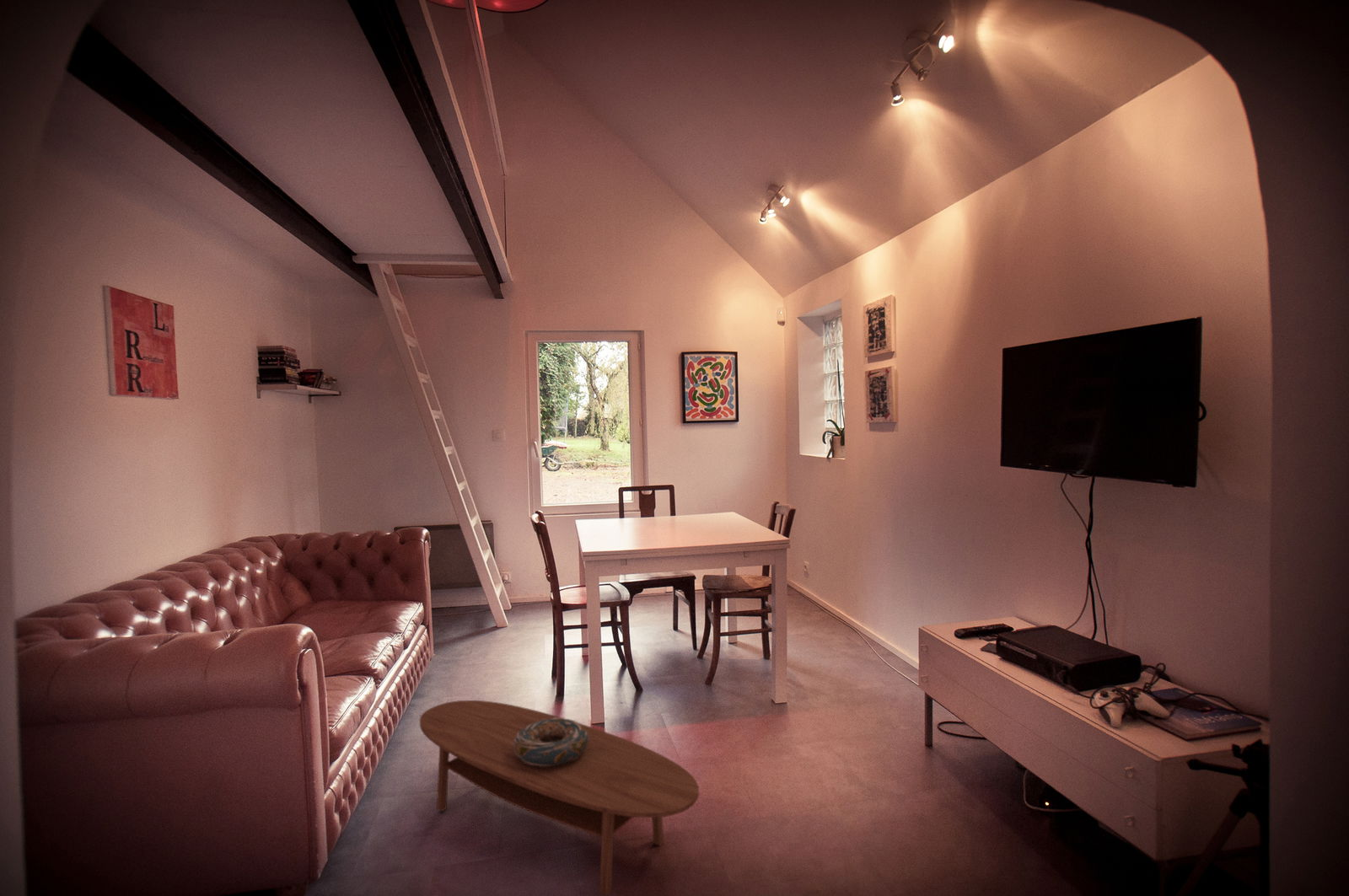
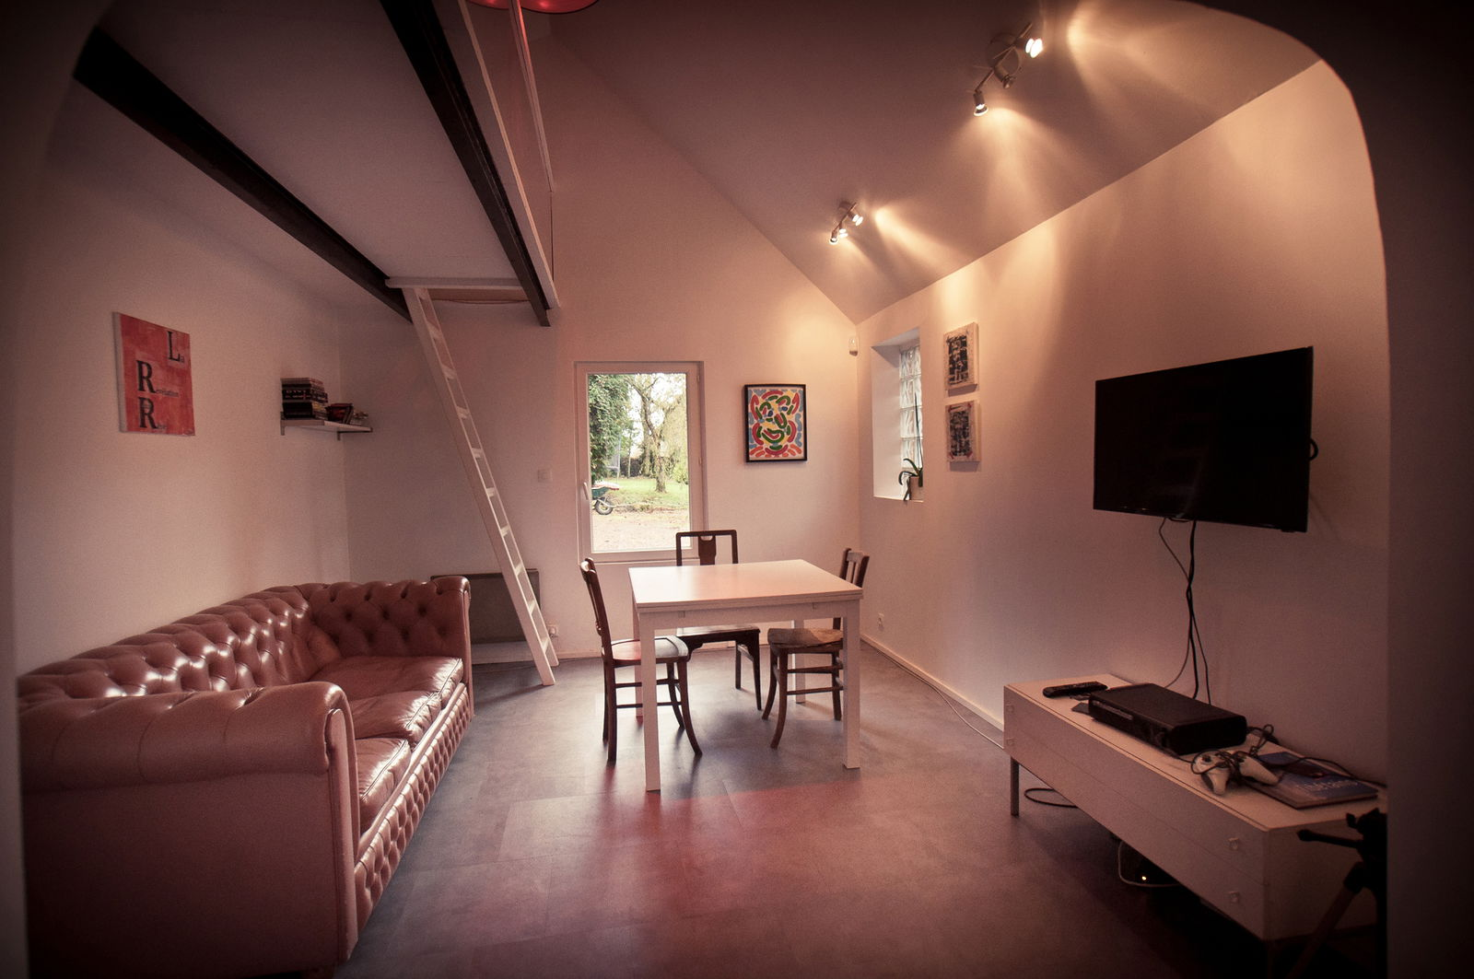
- coffee table [419,700,700,896]
- decorative bowl [513,716,589,767]
